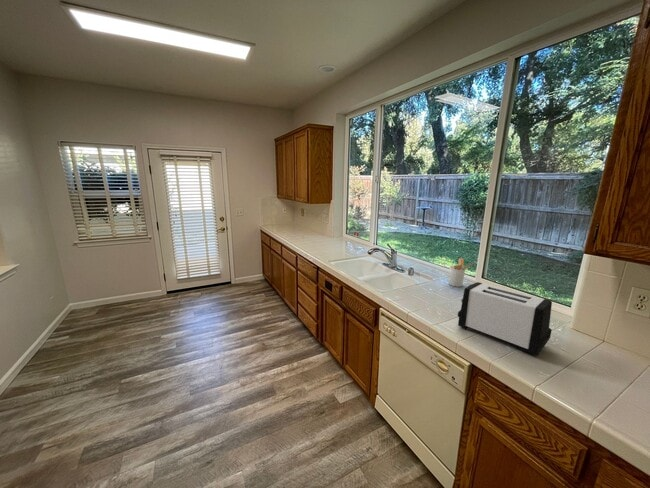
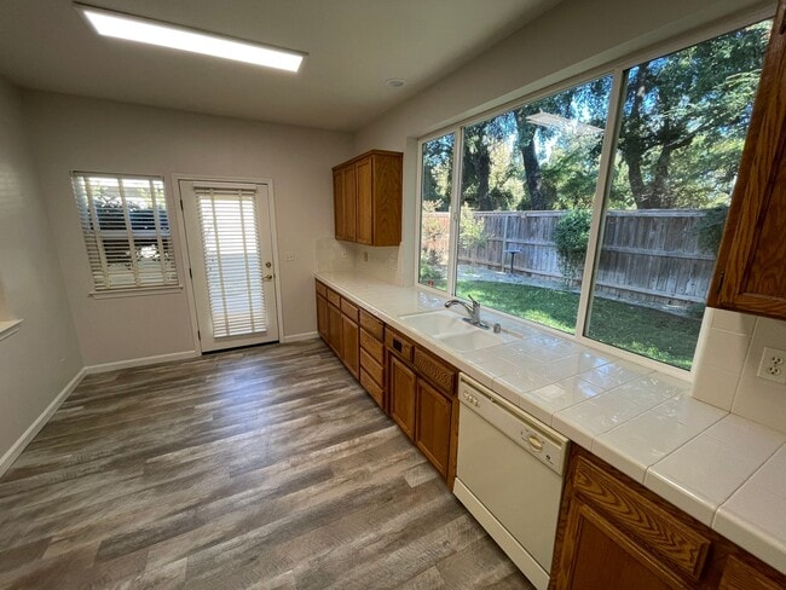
- toaster [457,281,553,357]
- utensil holder [448,257,475,288]
